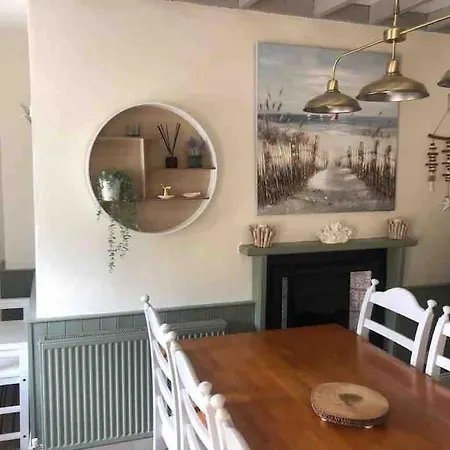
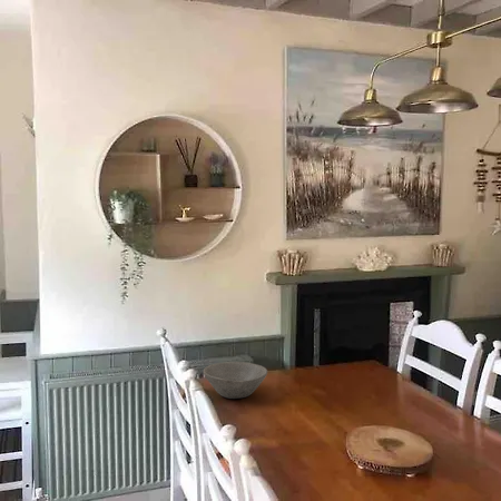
+ bowl [203,361,268,400]
